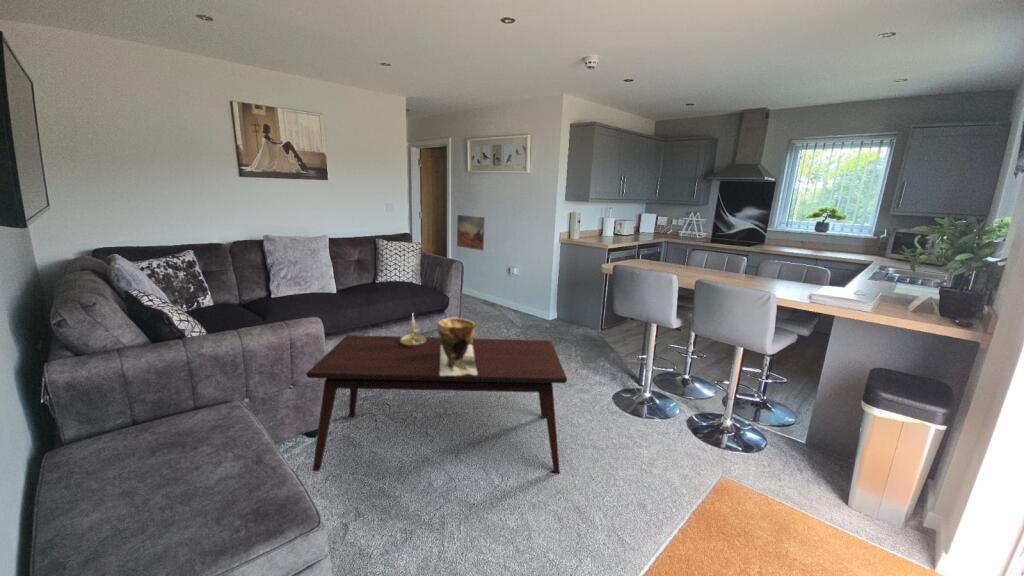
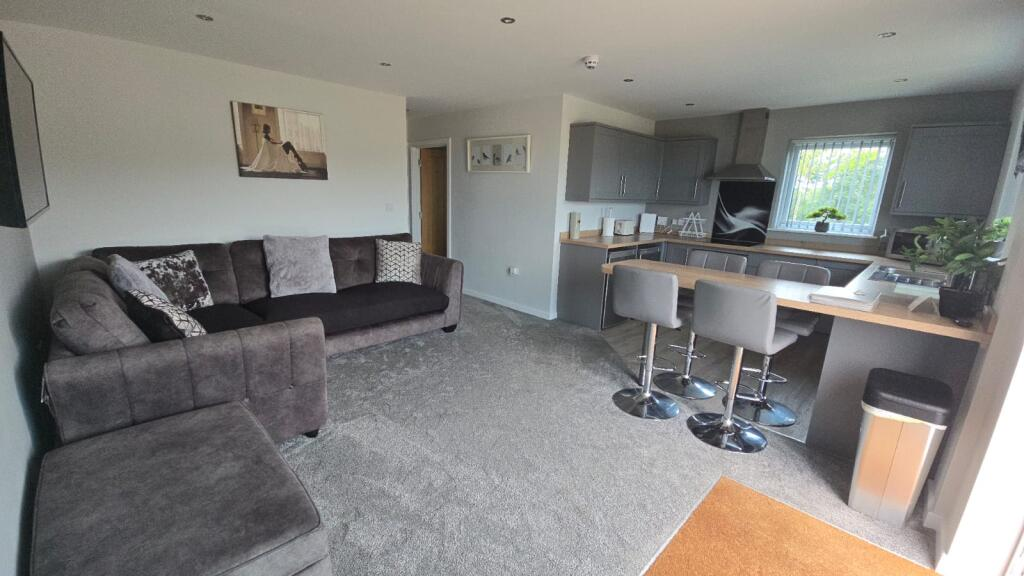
- candle holder [400,313,426,347]
- clay pot [436,316,478,376]
- coffee table [305,334,568,474]
- wall art [456,214,486,251]
